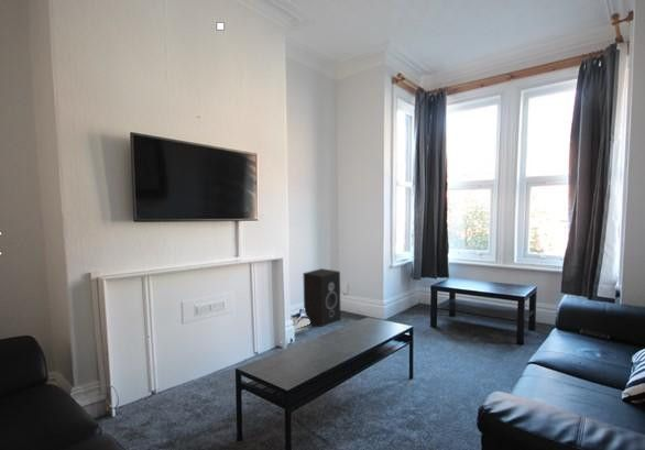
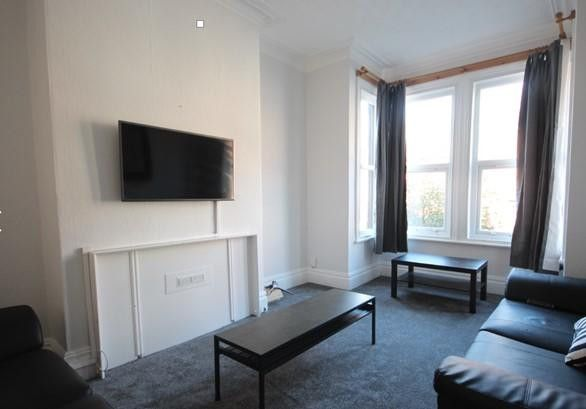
- speaker [302,267,341,328]
